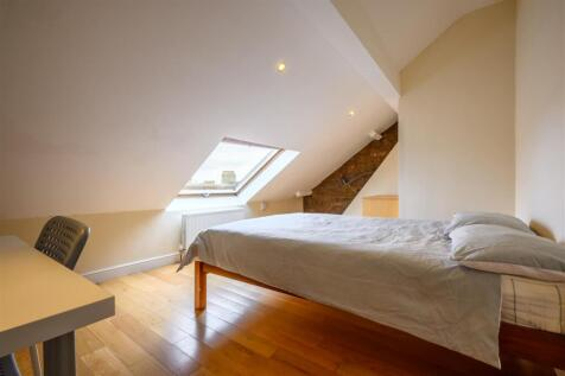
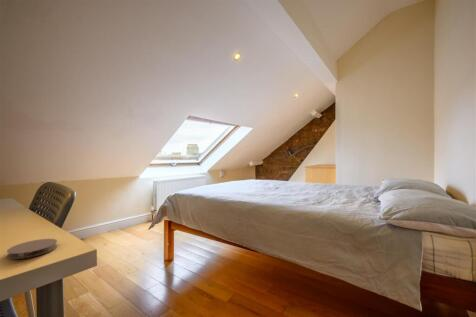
+ coaster [6,238,58,260]
